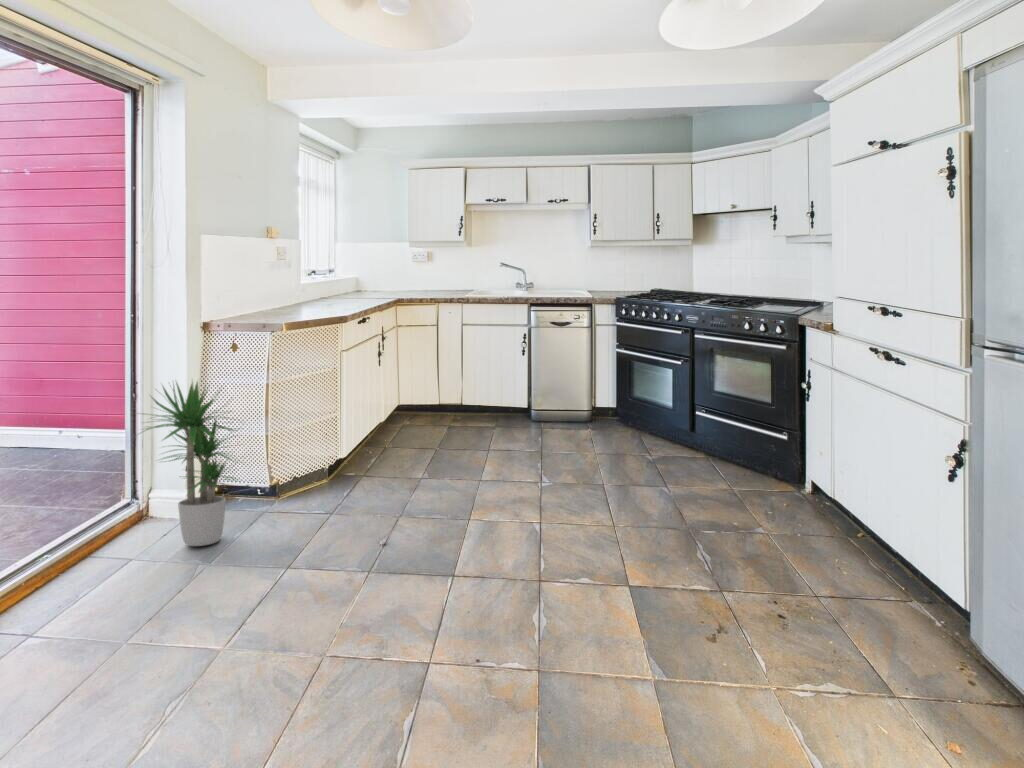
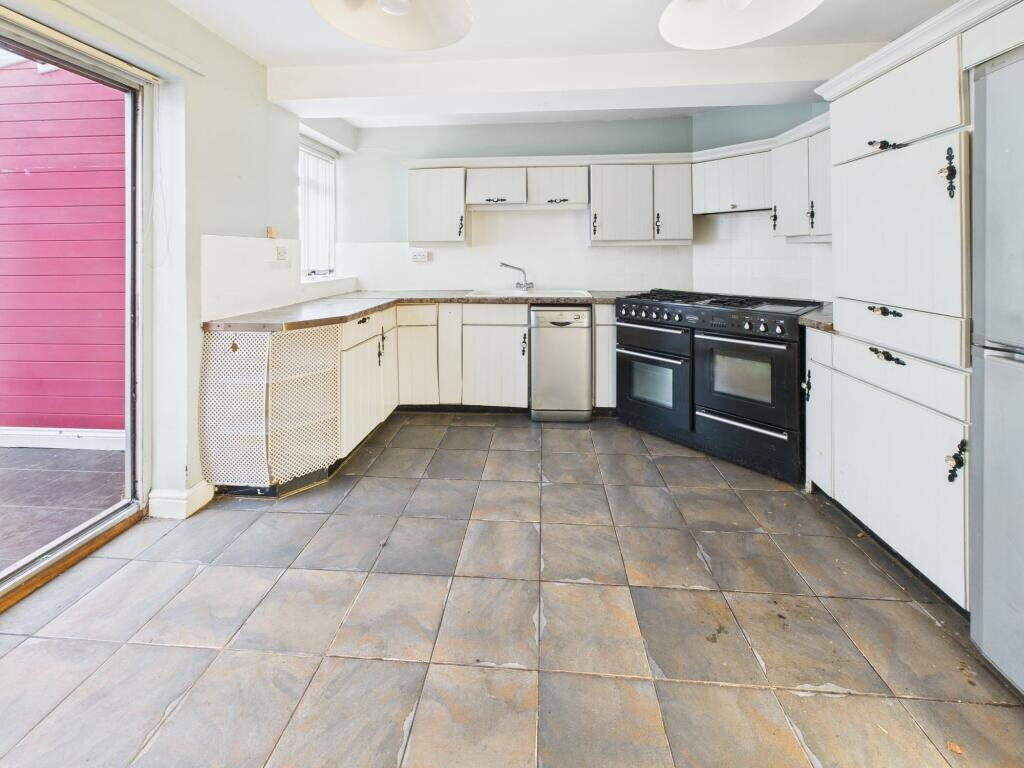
- potted plant [132,378,247,547]
